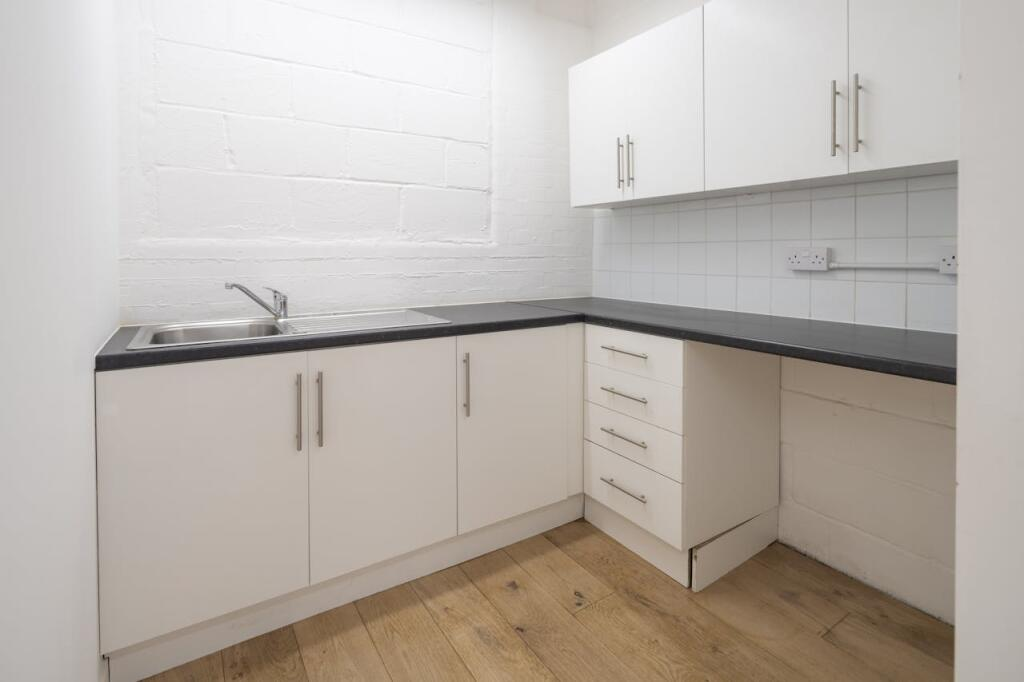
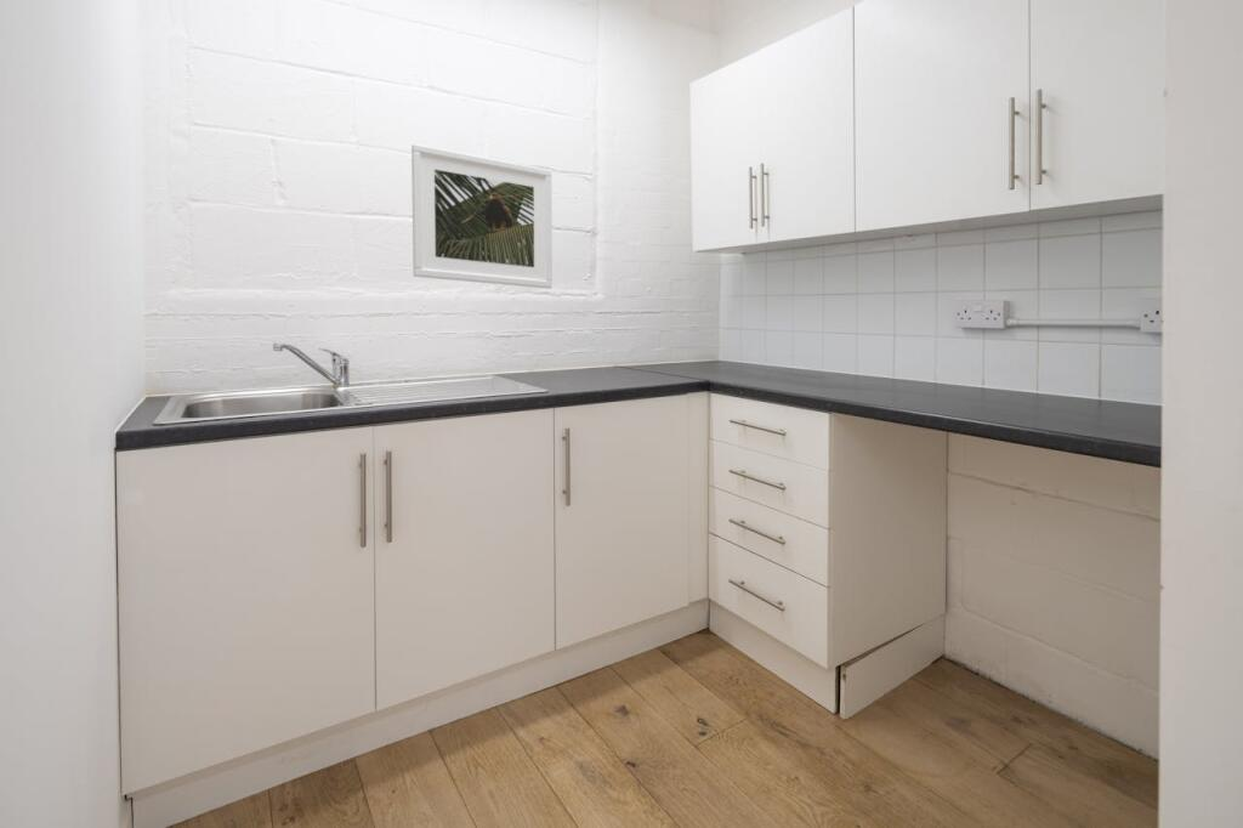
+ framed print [410,143,554,290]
